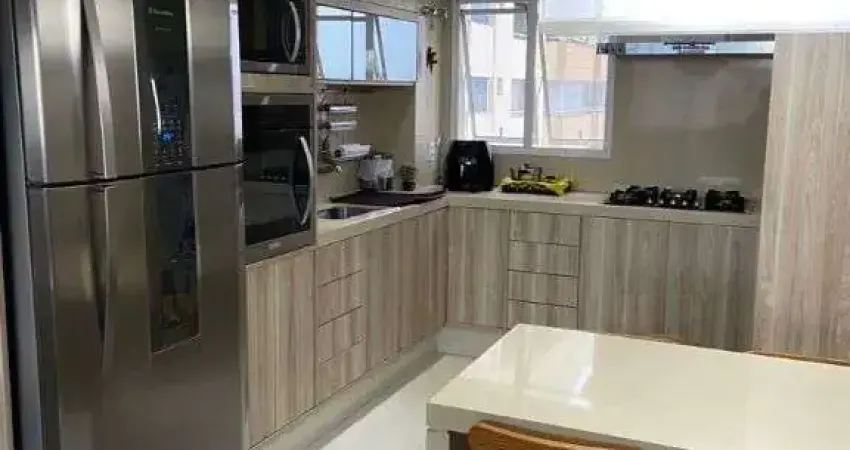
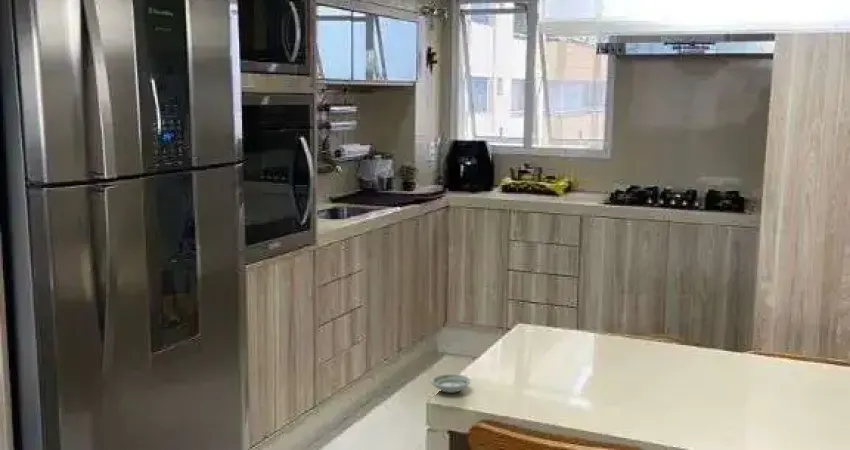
+ saucer [430,373,472,394]
